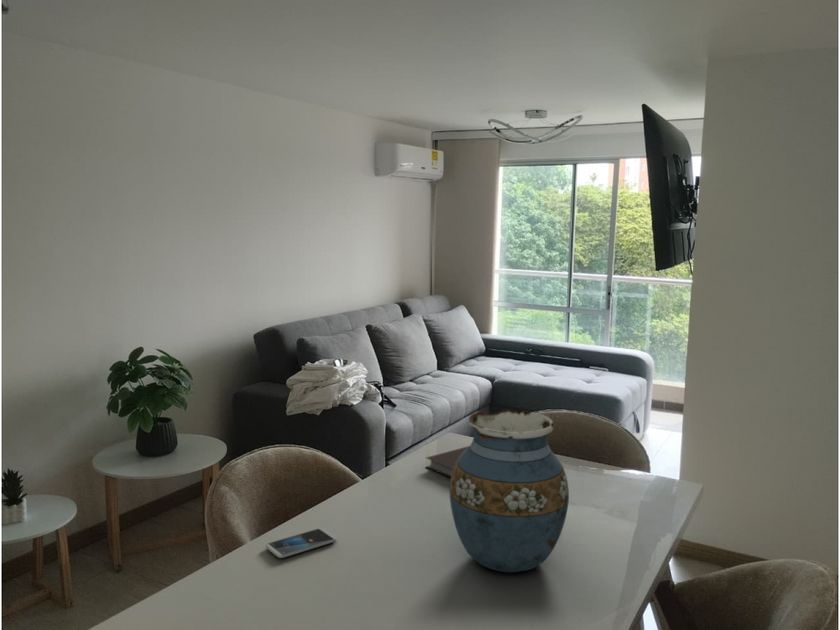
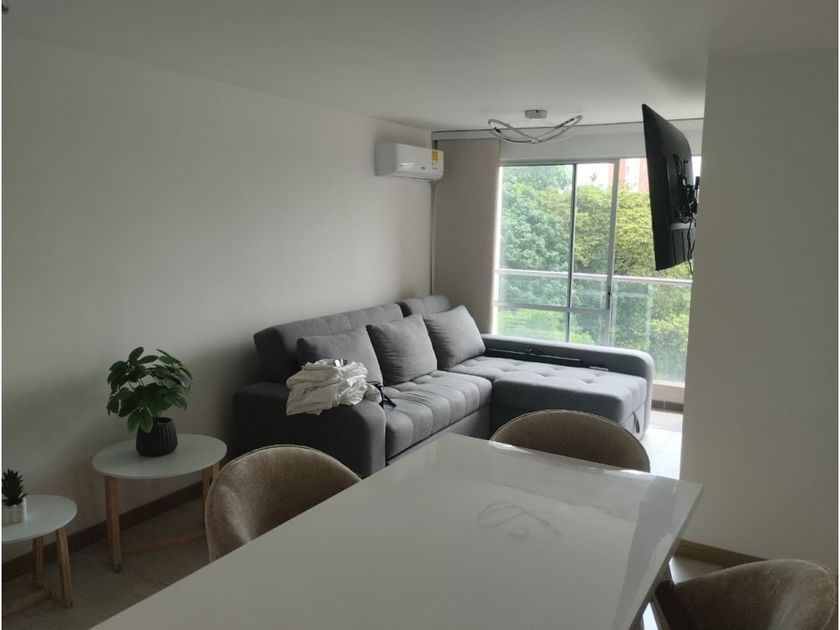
- notebook [425,445,469,479]
- vase [449,409,570,573]
- smartphone [265,527,337,559]
